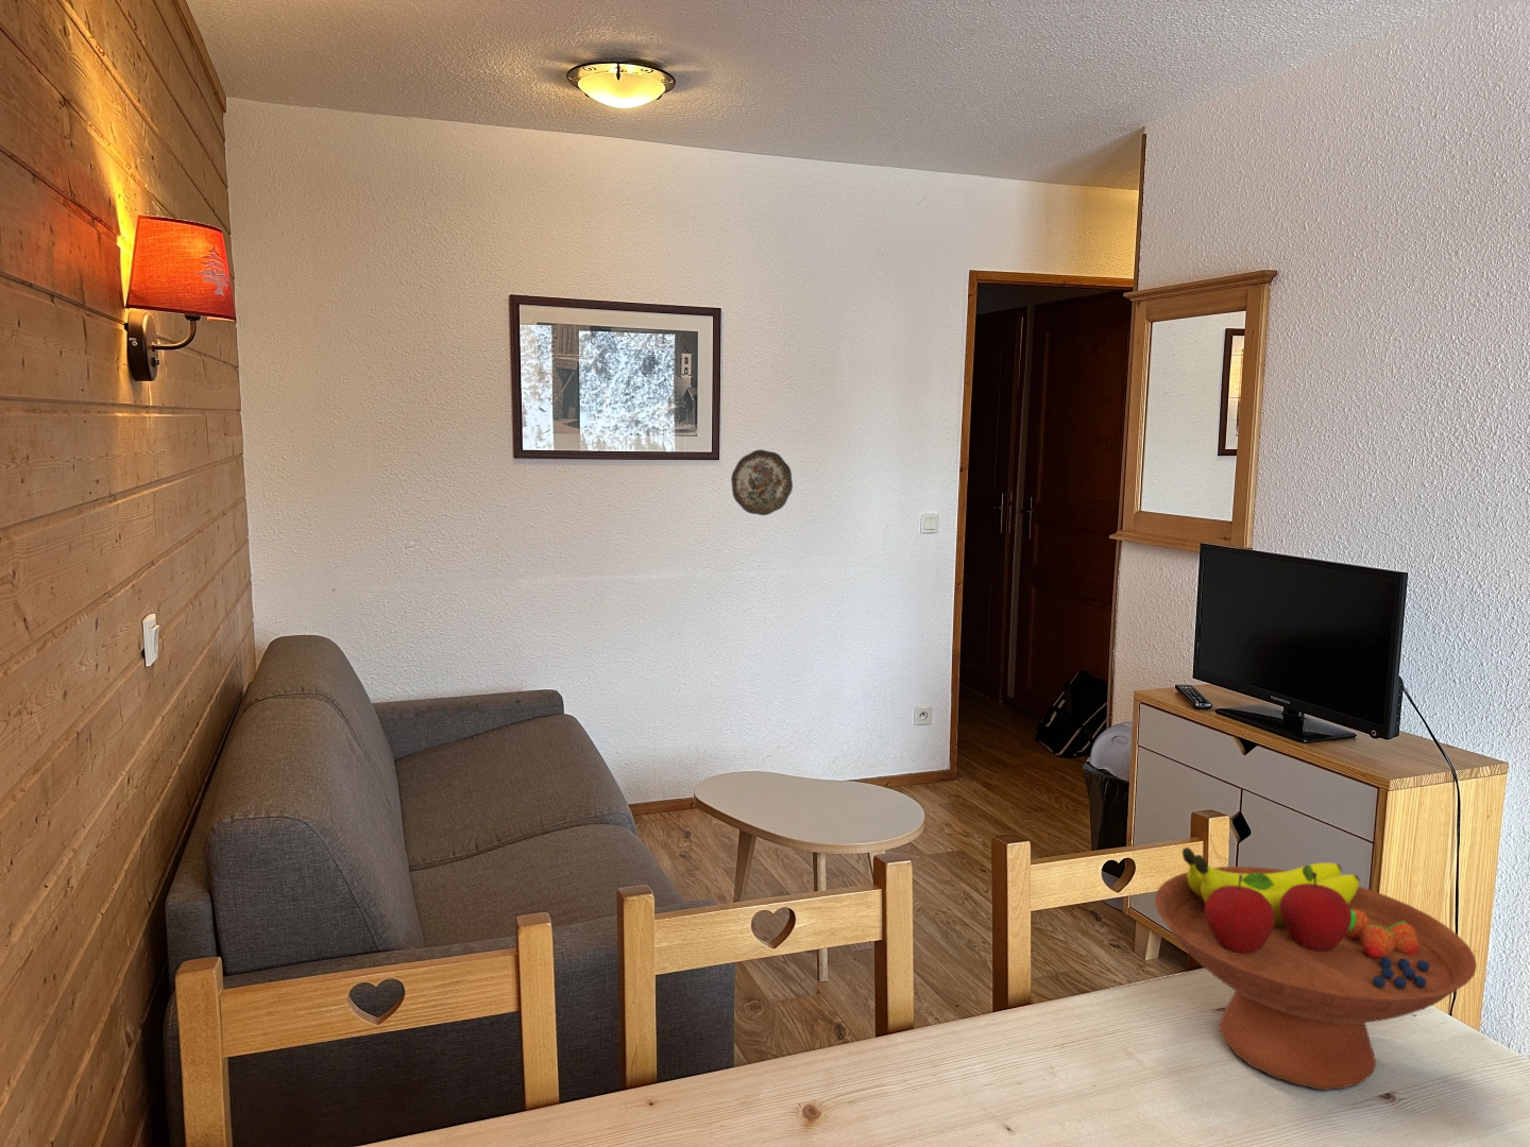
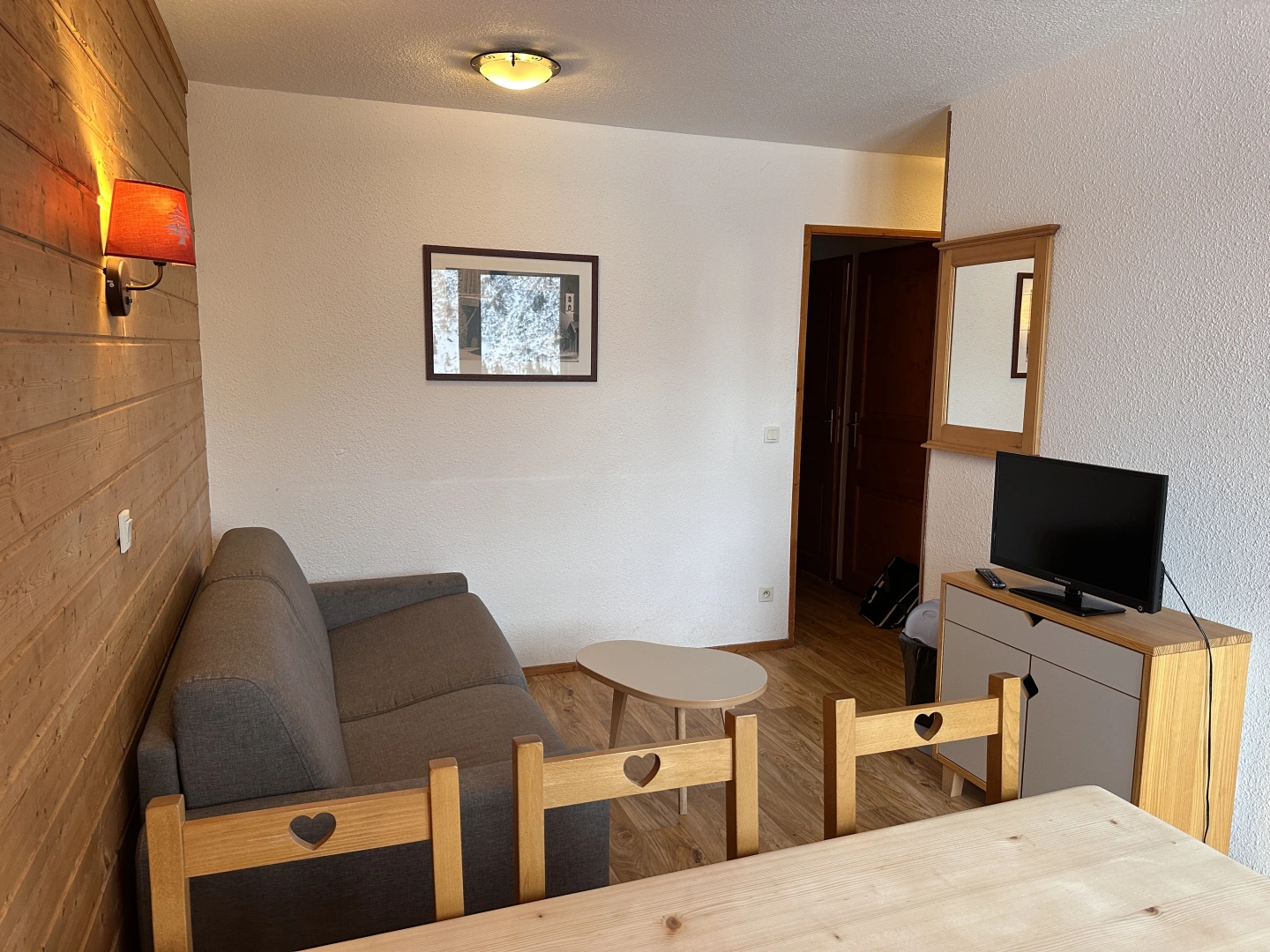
- decorative plate [730,448,794,516]
- fruit bowl [1154,847,1478,1092]
